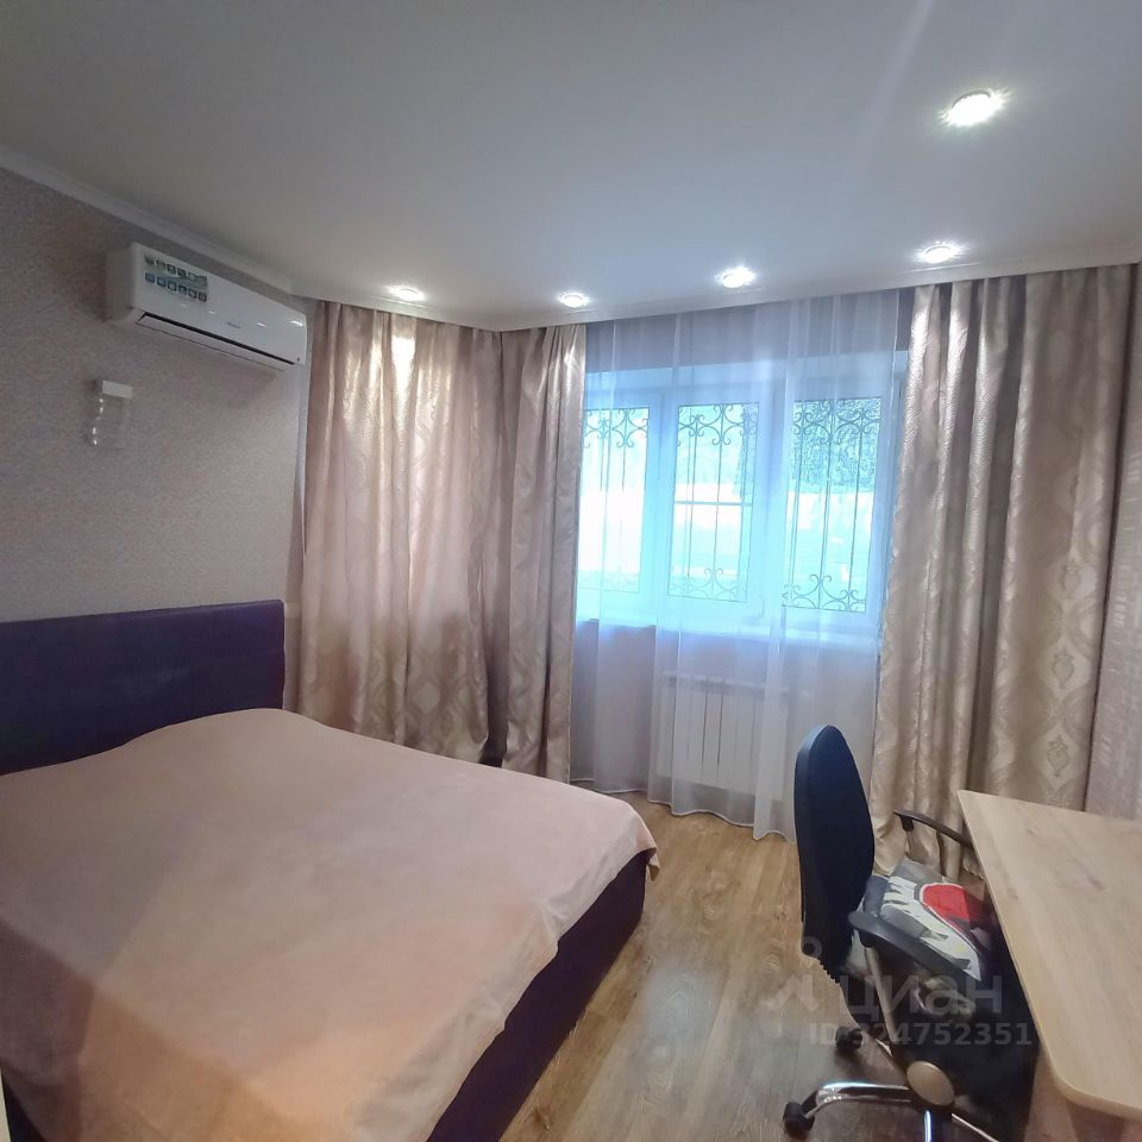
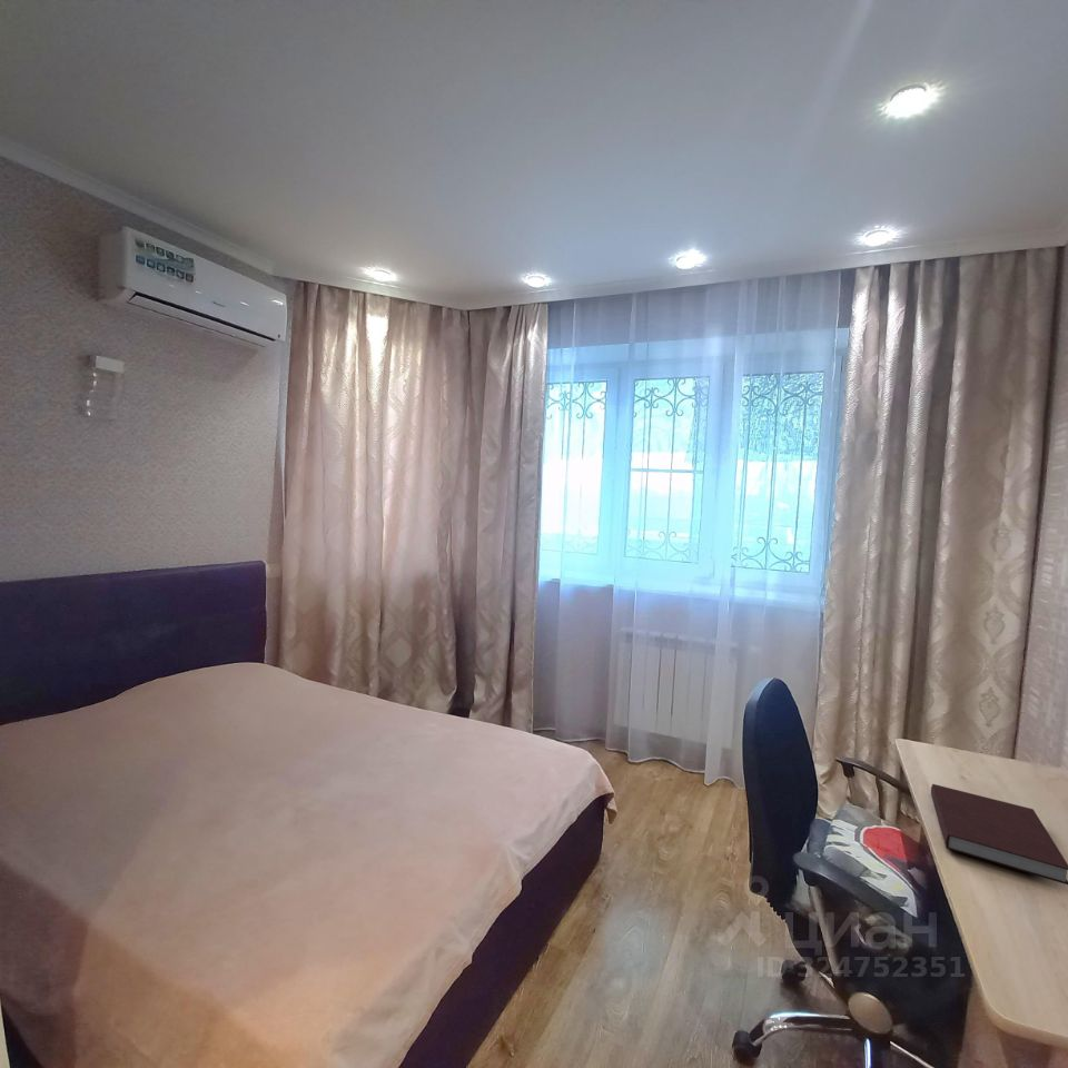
+ notebook [930,783,1068,886]
